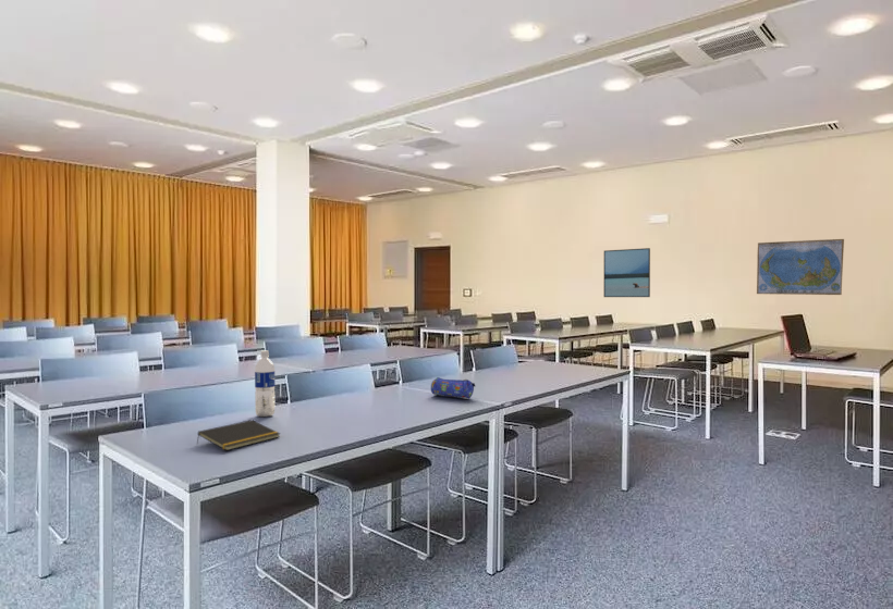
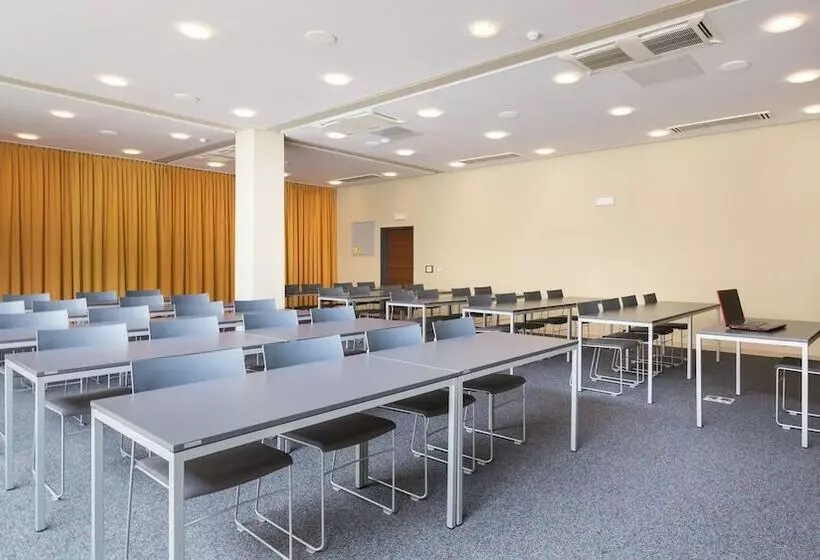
- world map [756,238,845,296]
- notepad [195,419,281,451]
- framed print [602,247,651,298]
- pencil case [430,376,476,400]
- water bottle [254,349,276,418]
